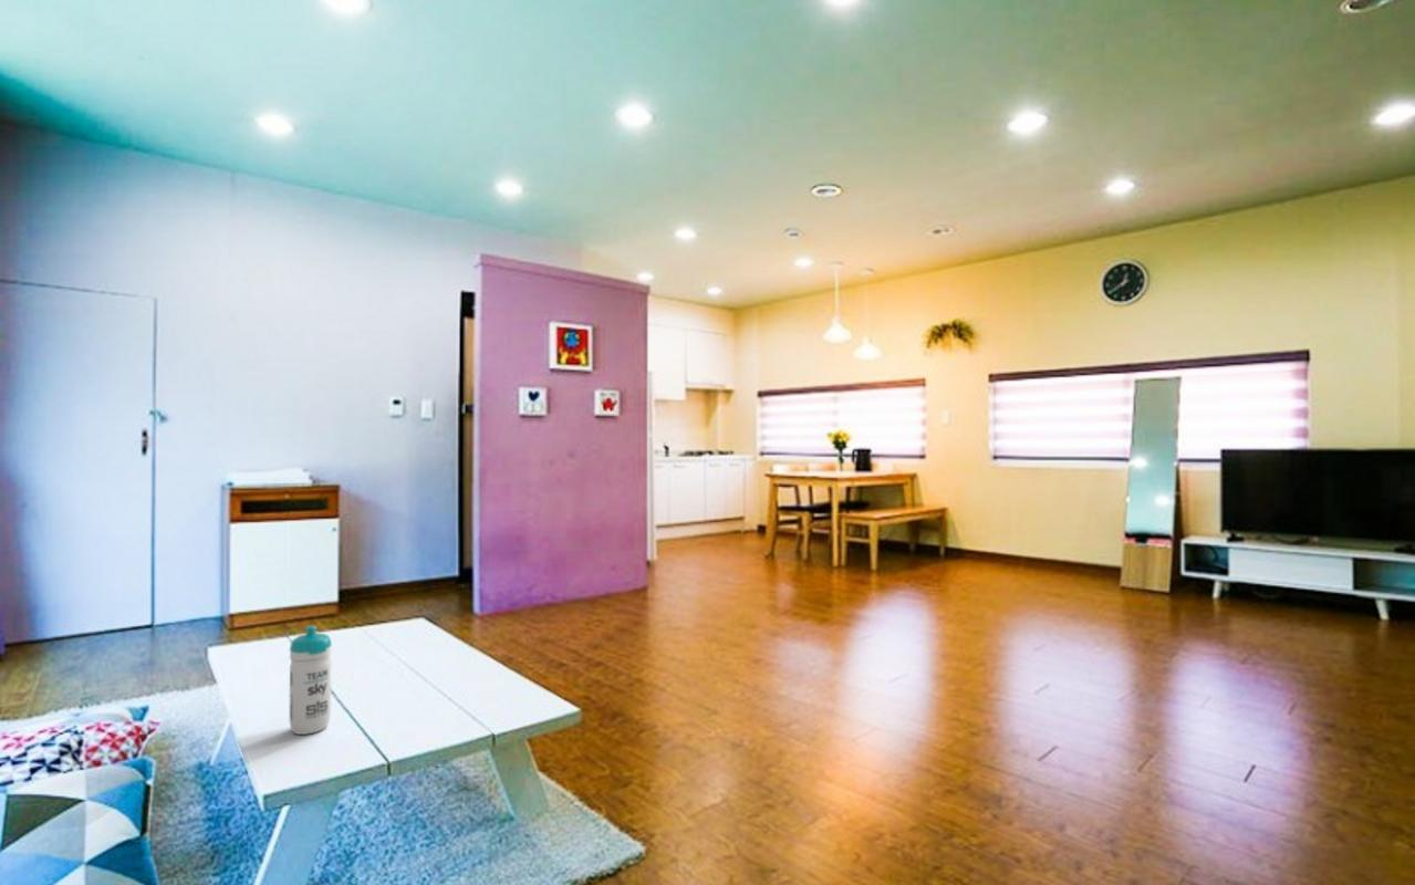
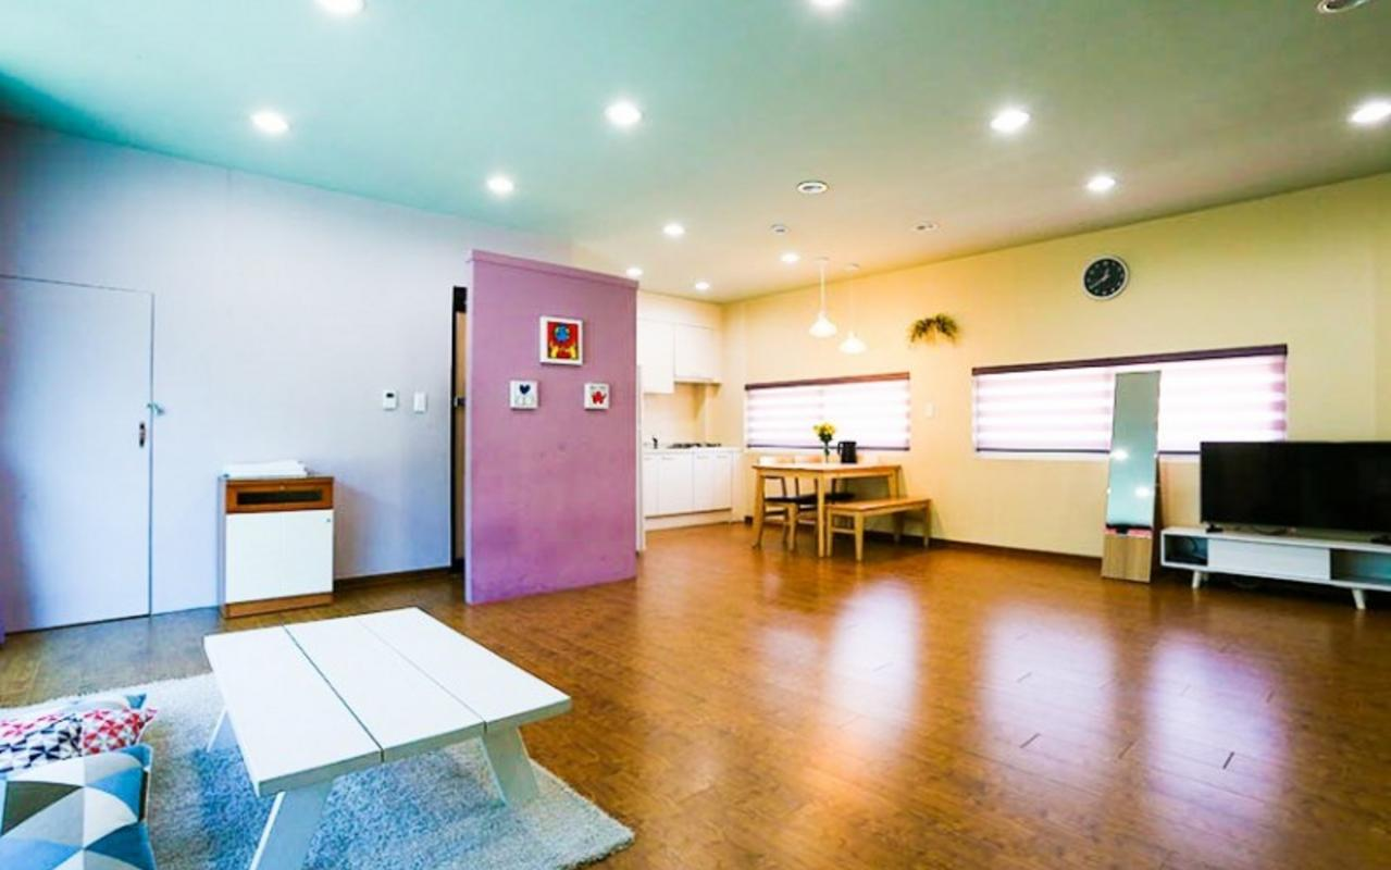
- water bottle [289,625,333,736]
